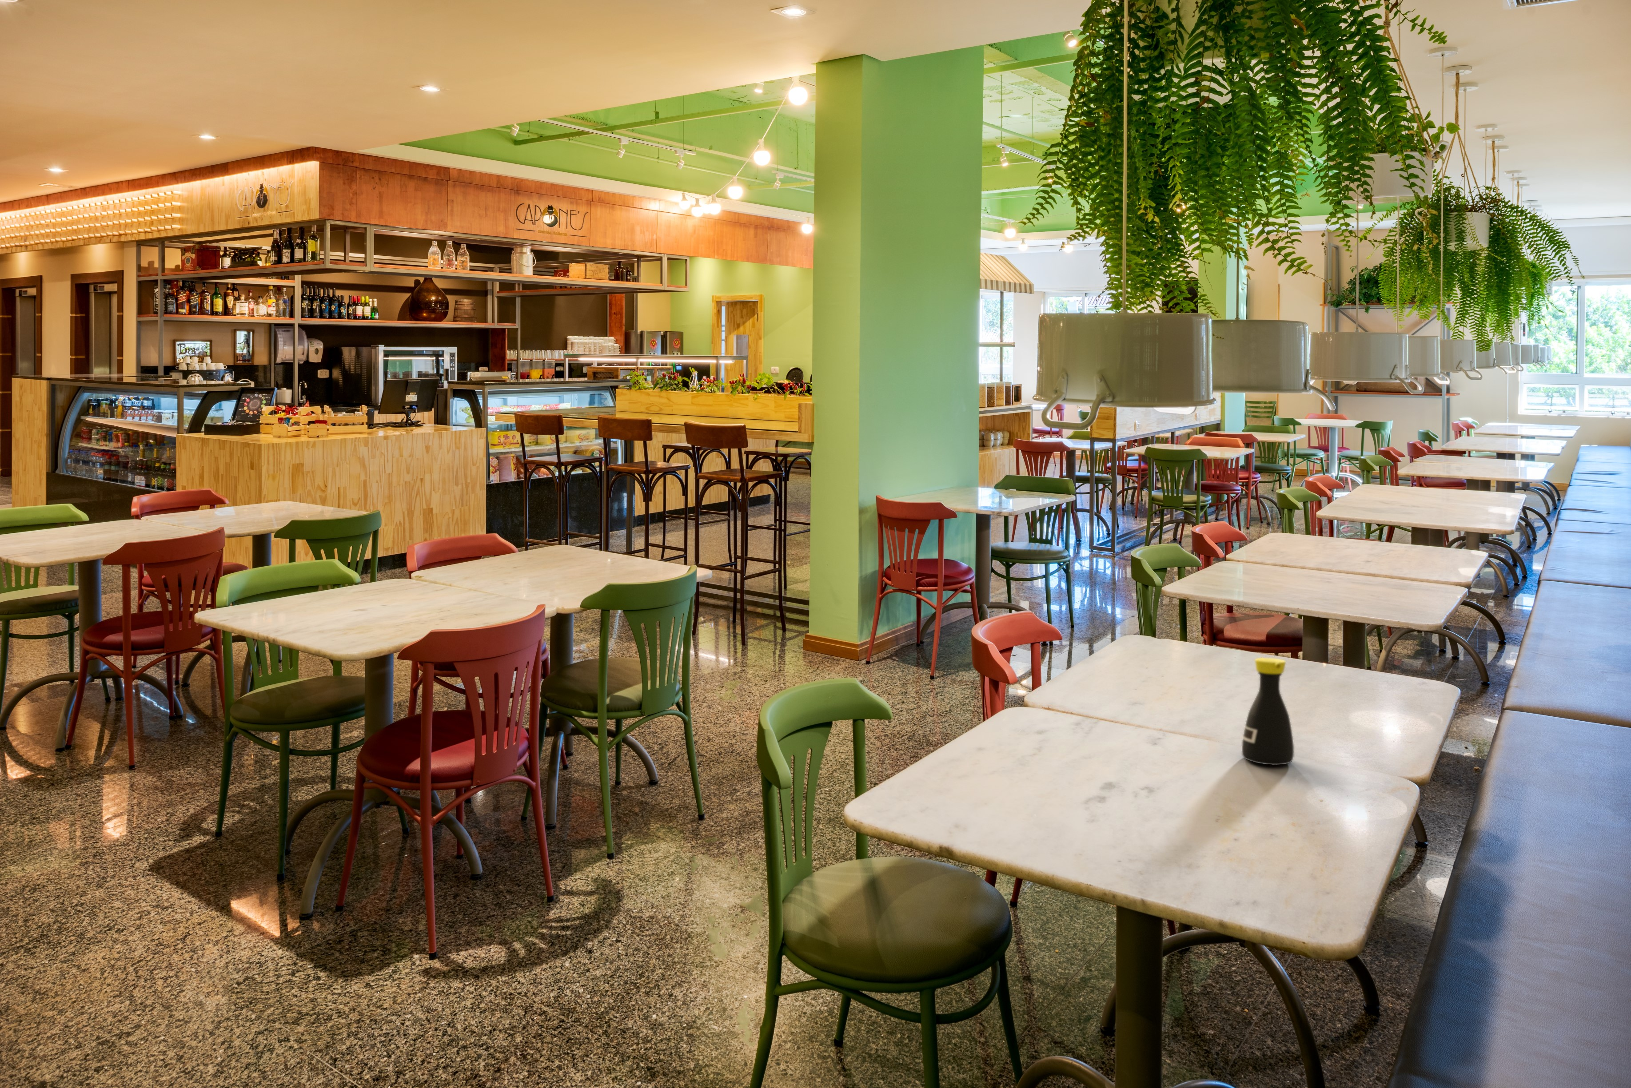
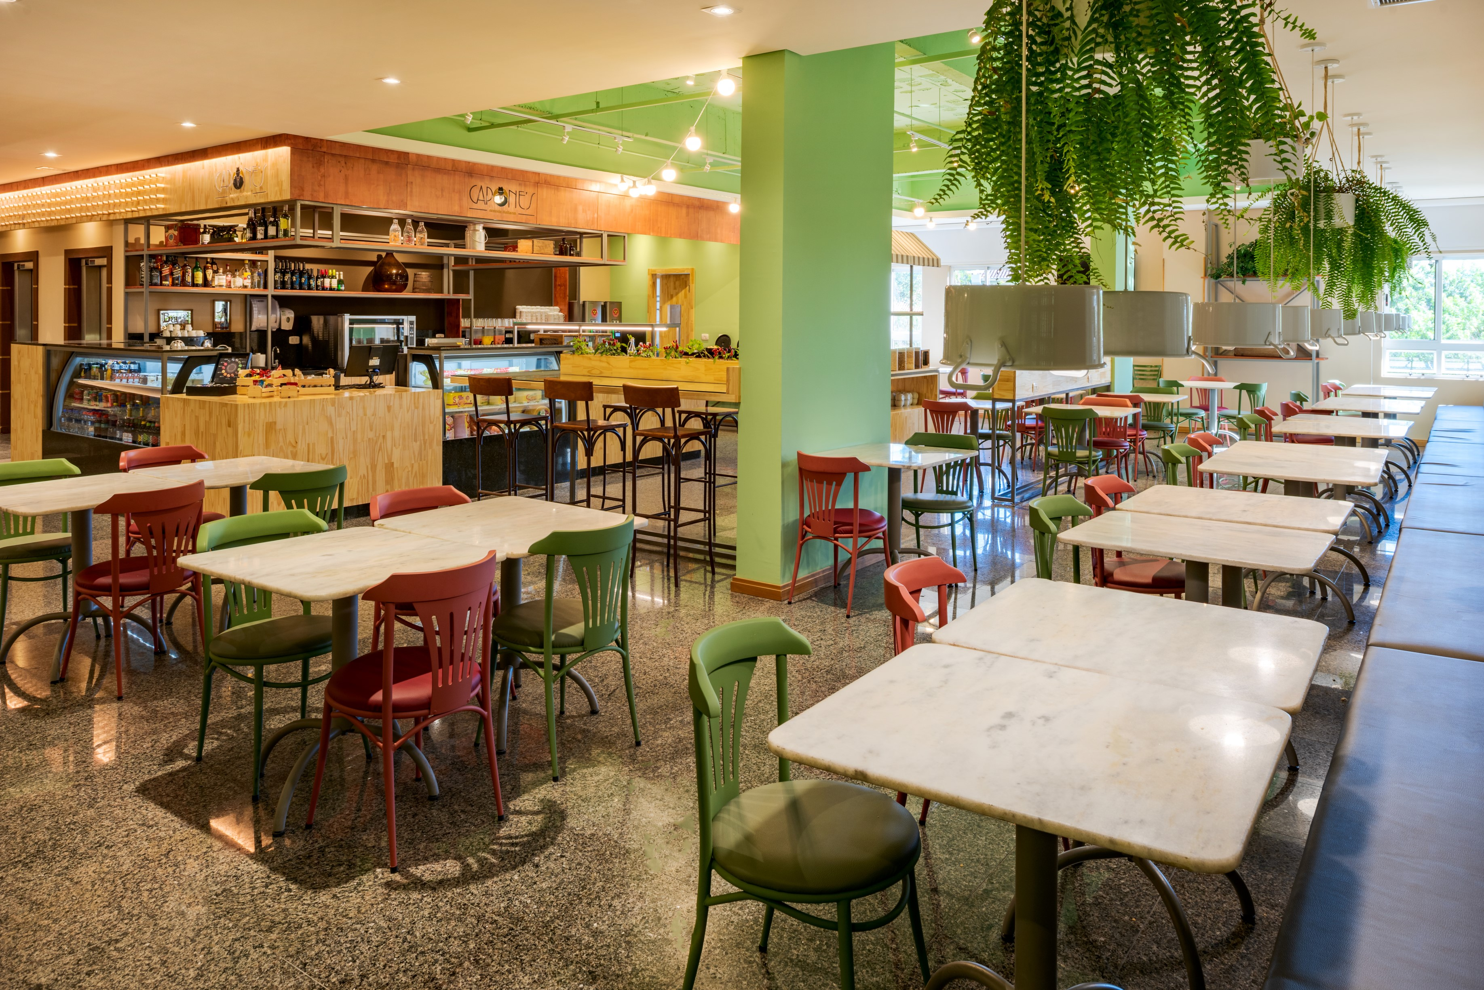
- bottle [1241,657,1295,765]
